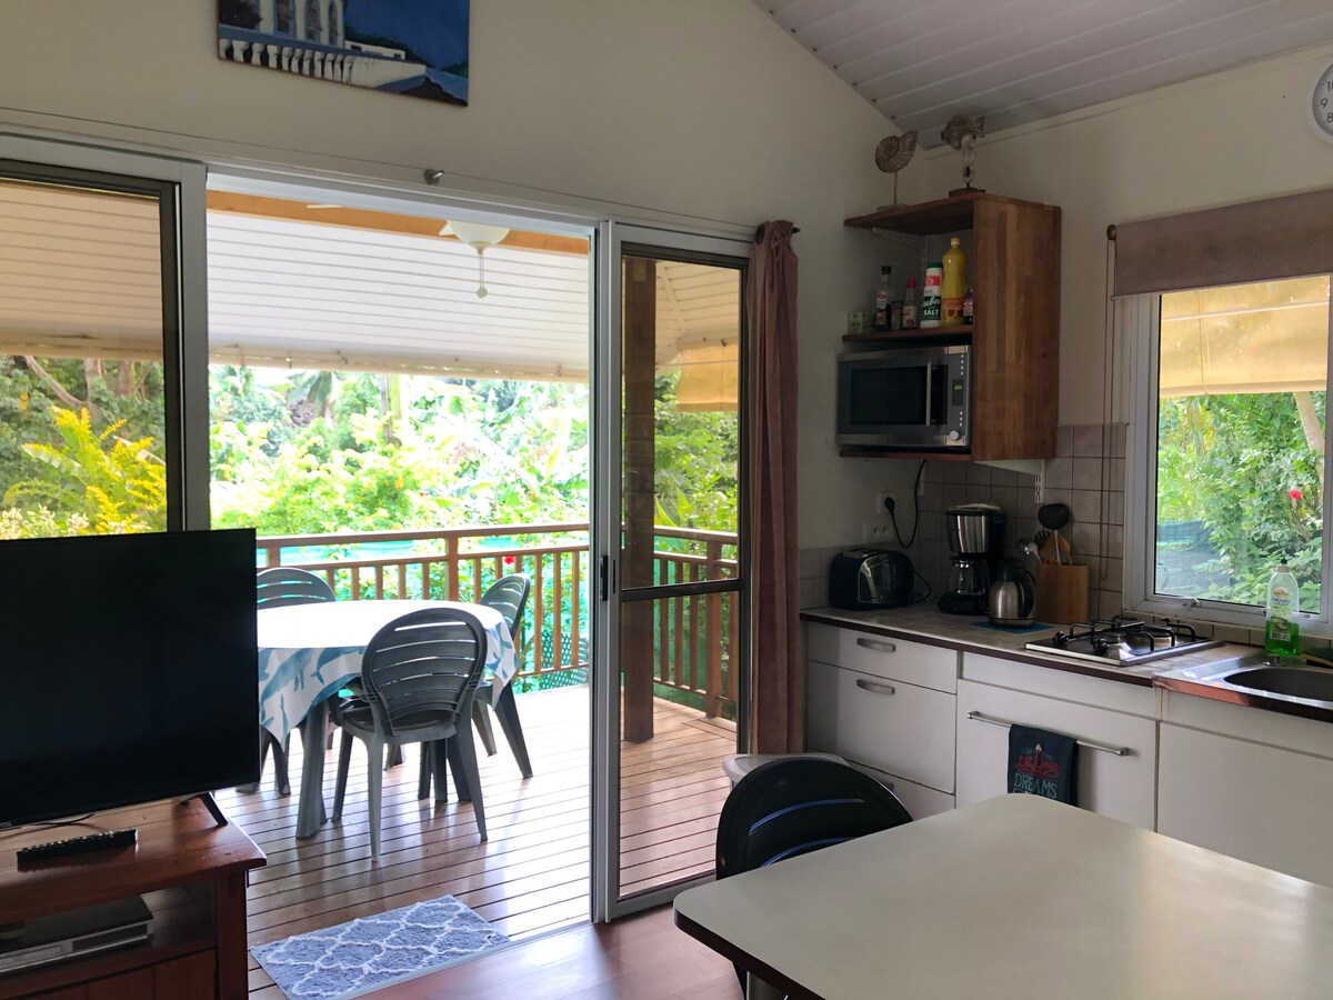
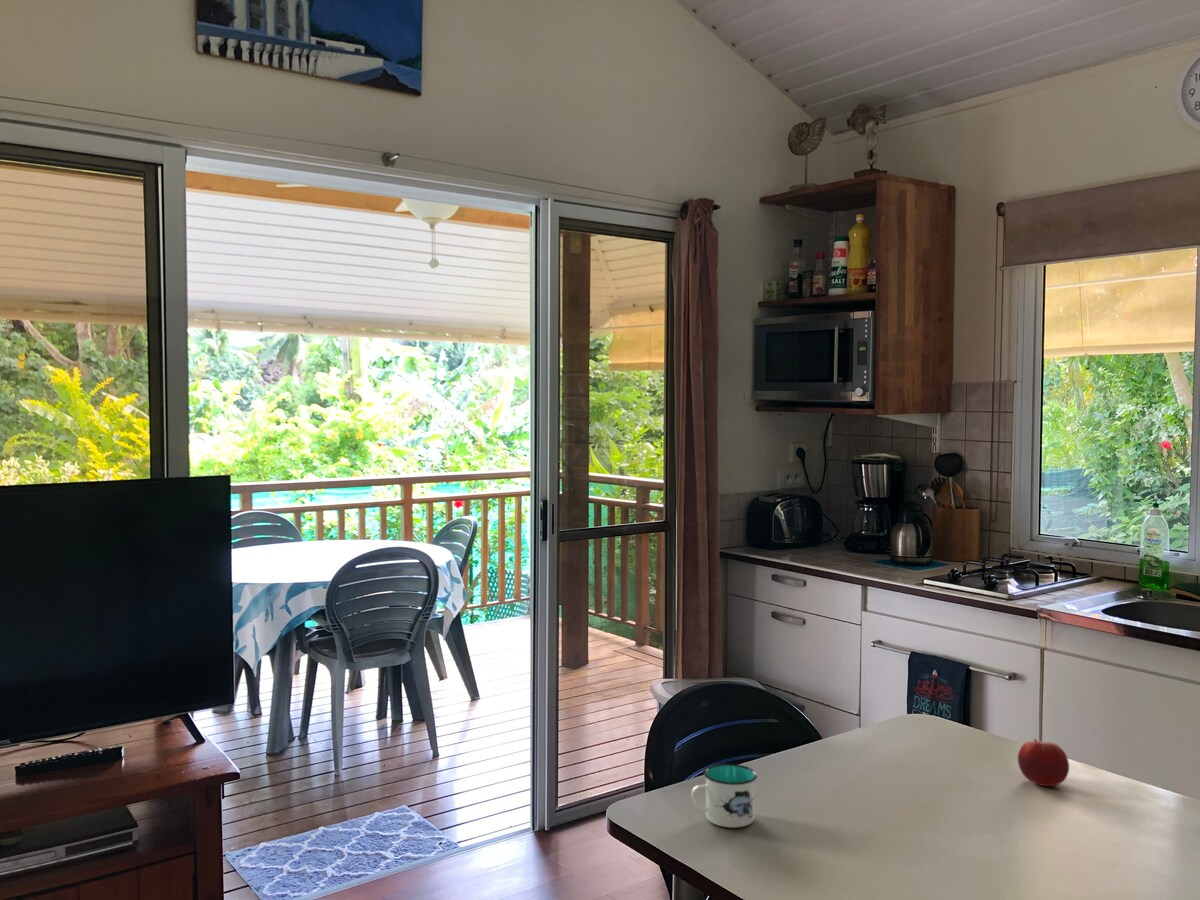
+ mug [690,763,758,829]
+ fruit [1017,738,1070,787]
